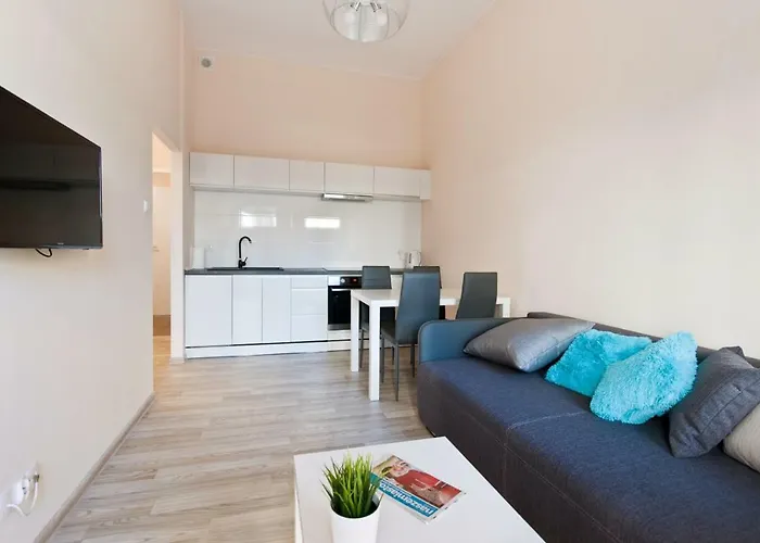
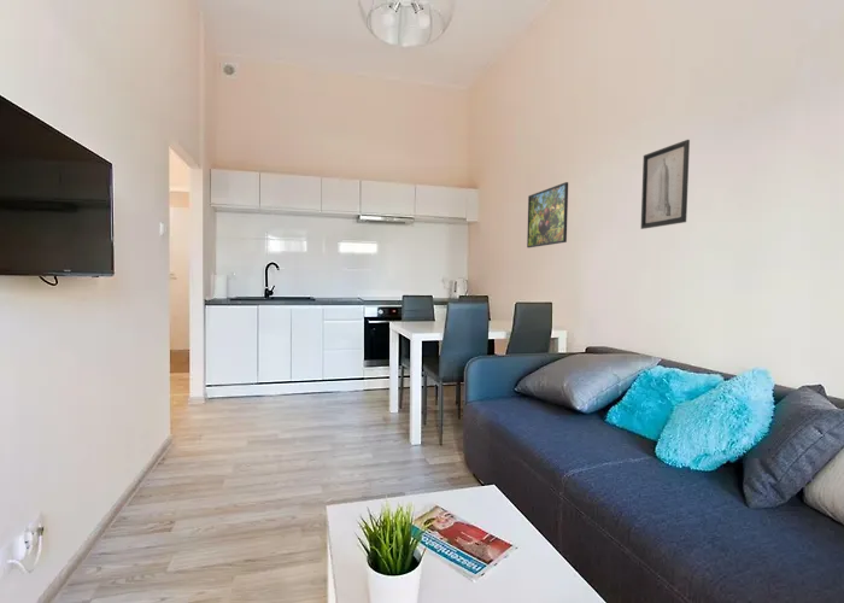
+ wall art [640,139,691,230]
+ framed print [526,181,569,248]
